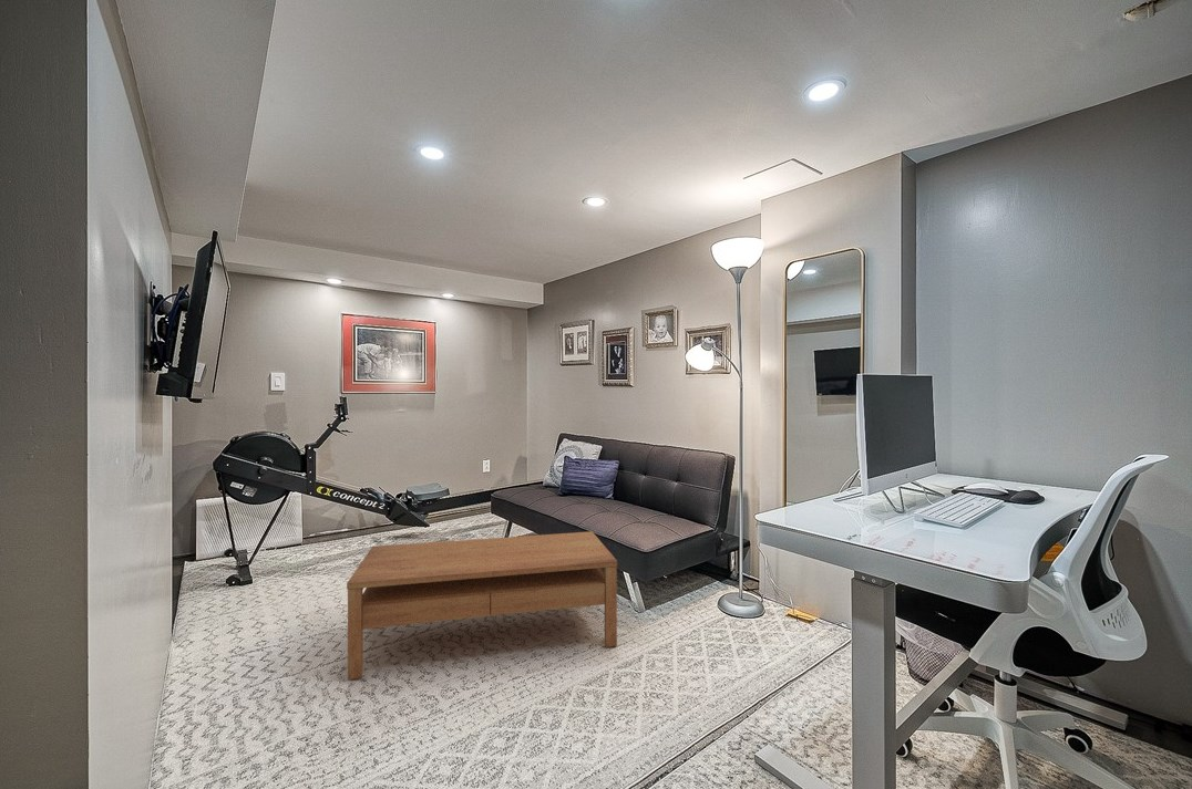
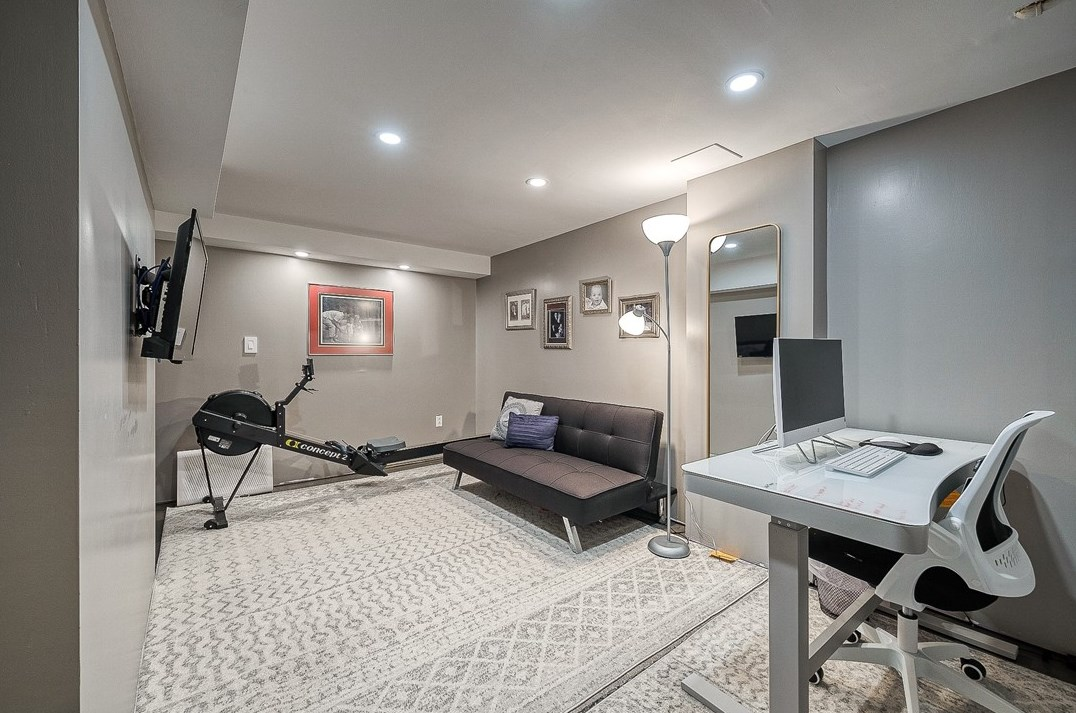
- coffee table [346,530,618,681]
